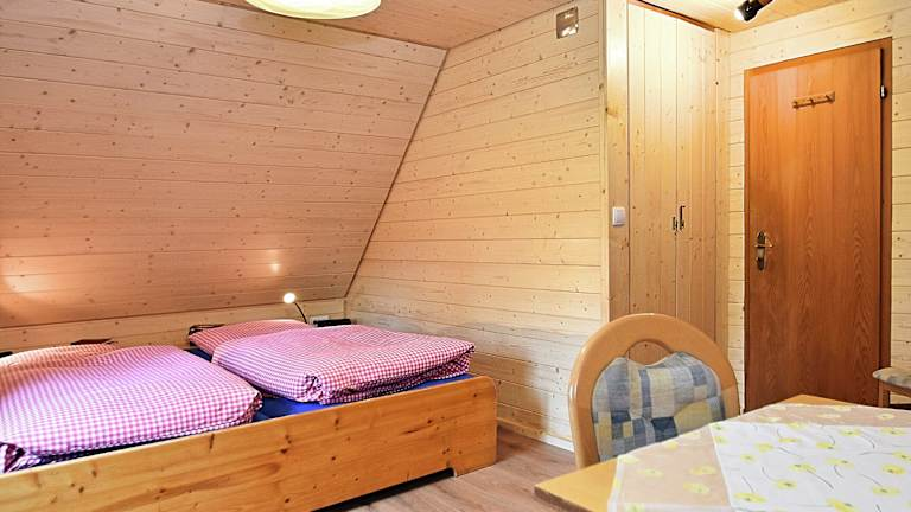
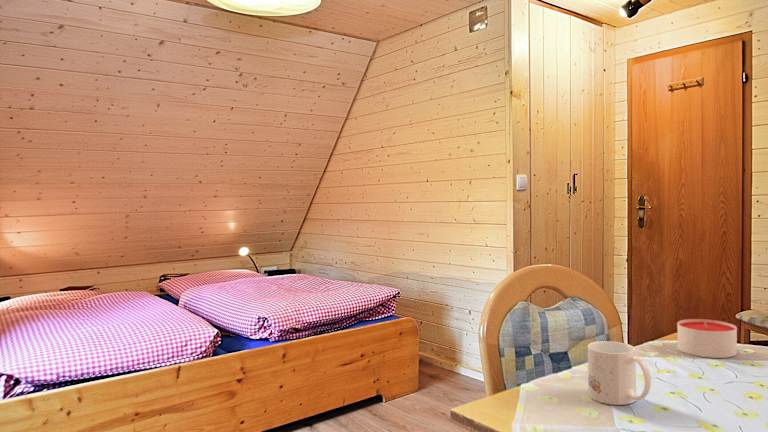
+ candle [676,318,738,359]
+ mug [587,340,652,406]
